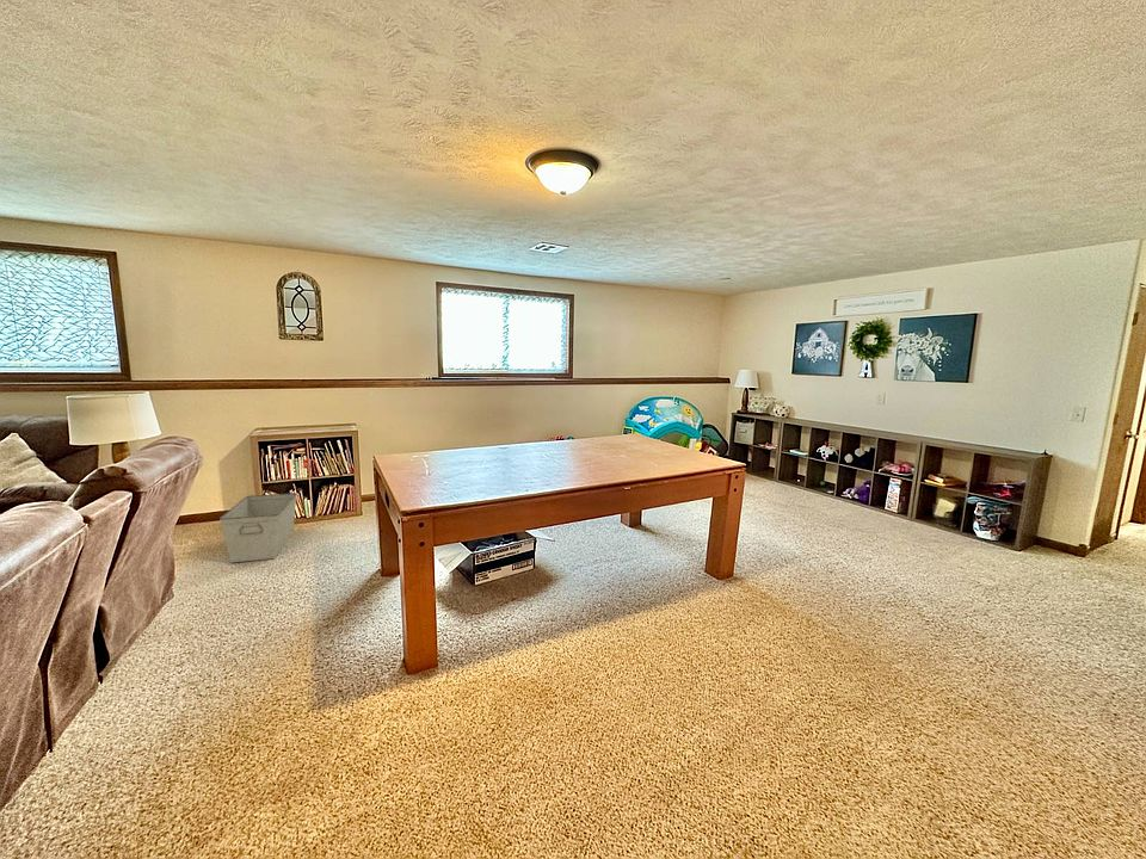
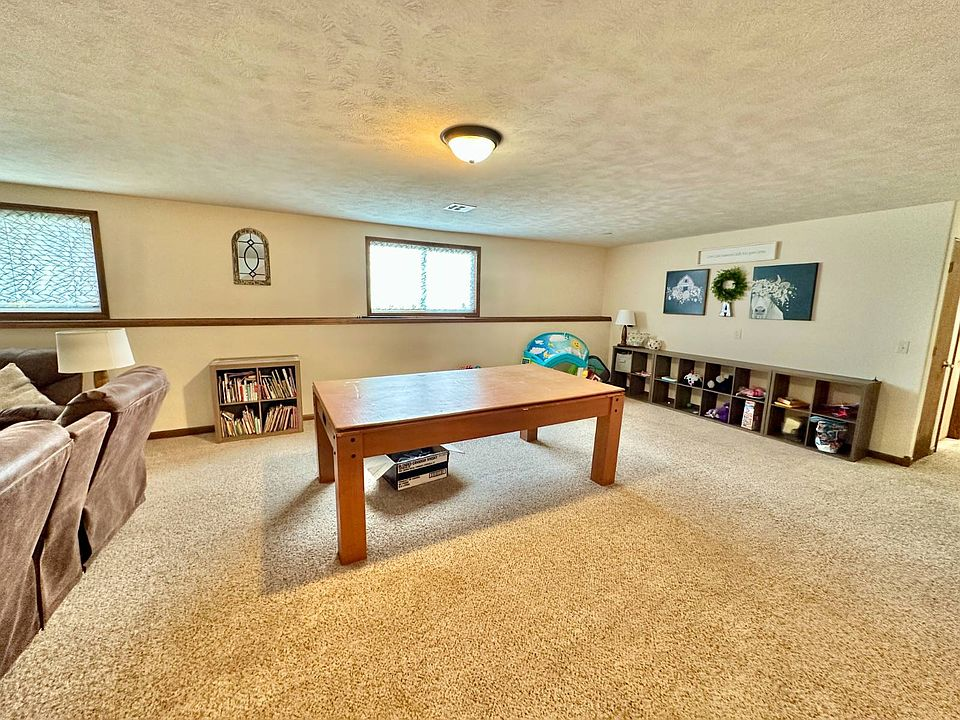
- storage bin [218,492,298,563]
